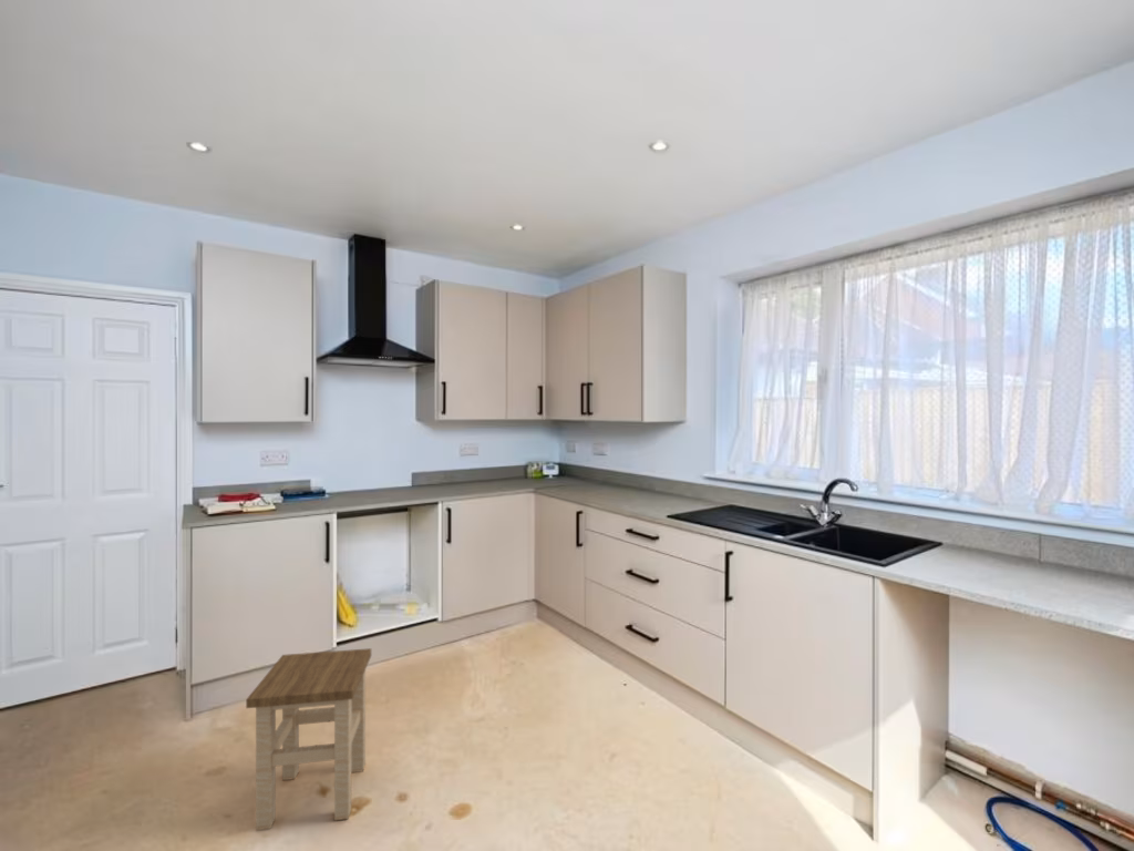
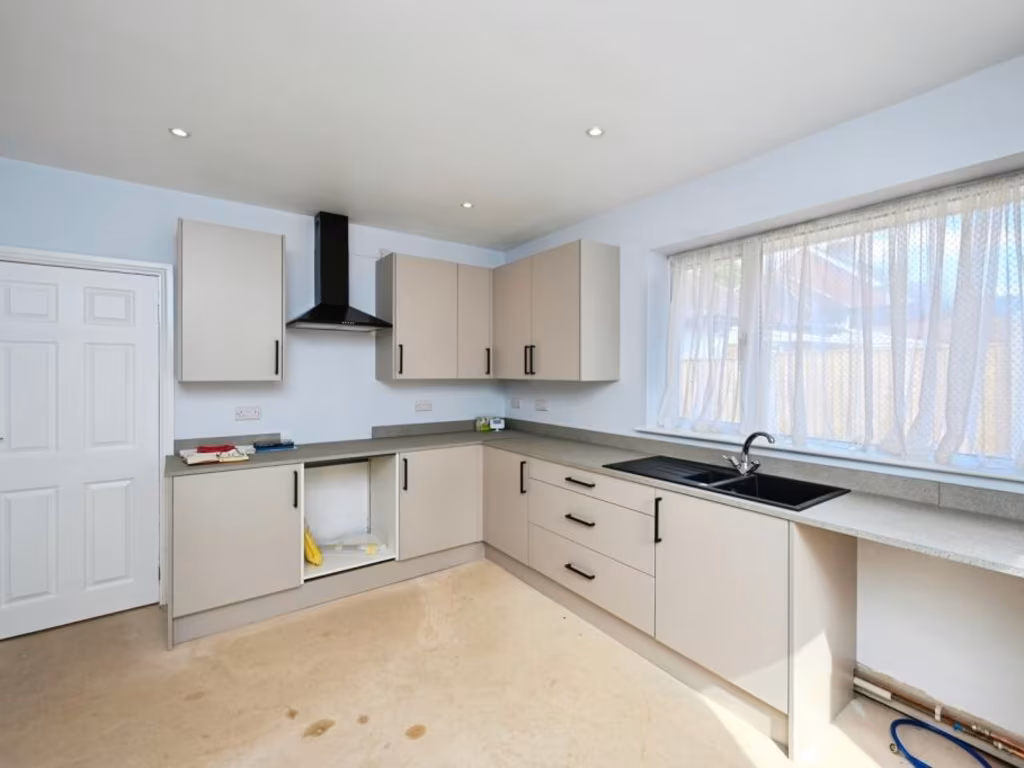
- stool [245,647,372,831]
